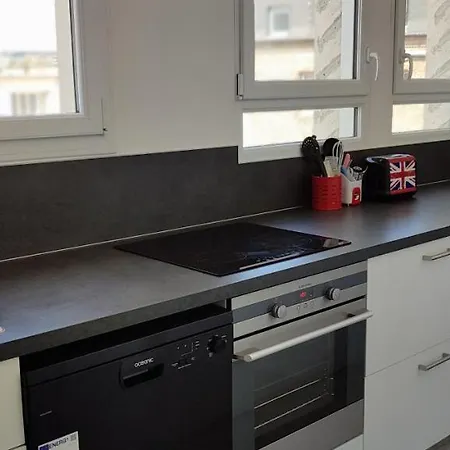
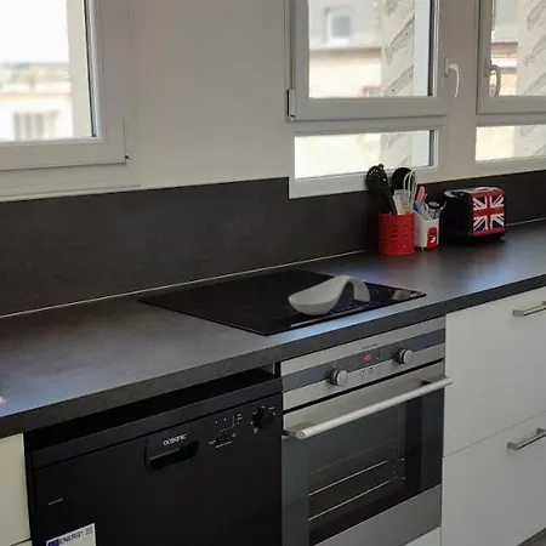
+ spoon rest [288,274,371,315]
